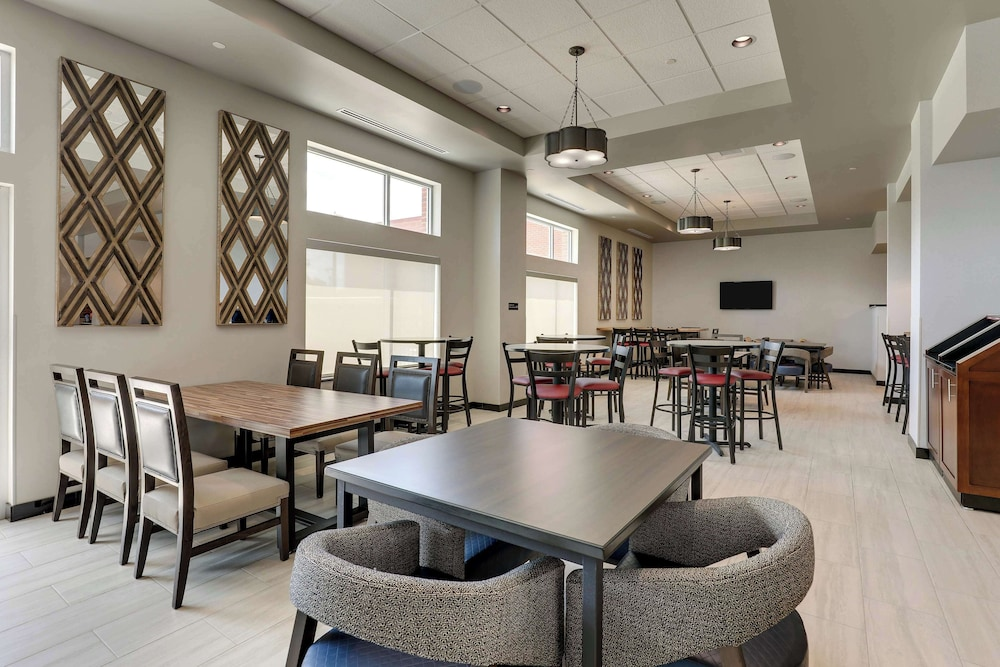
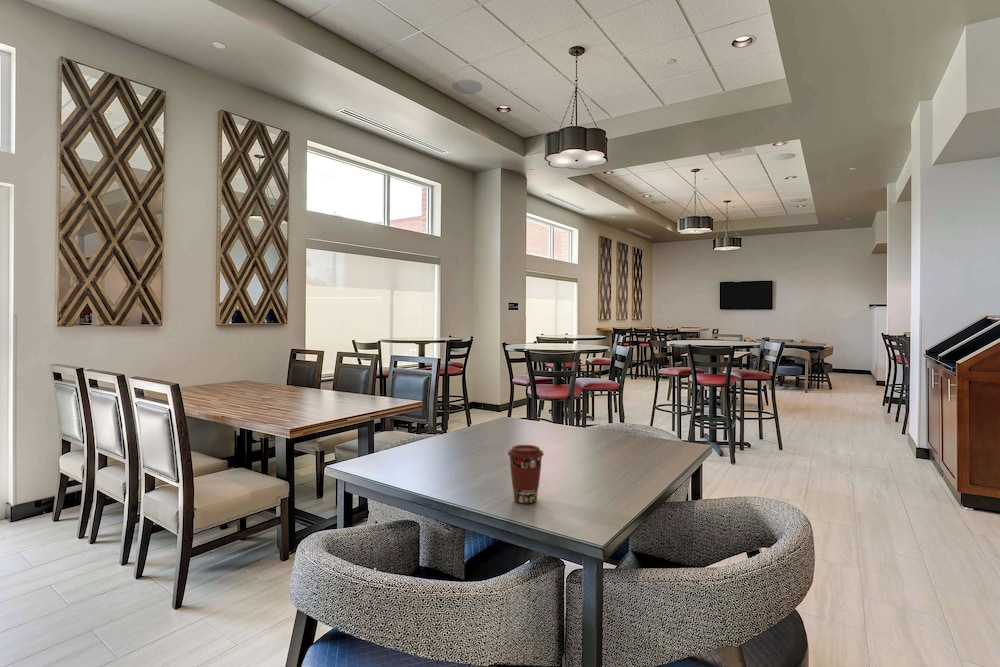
+ coffee cup [507,444,545,504]
